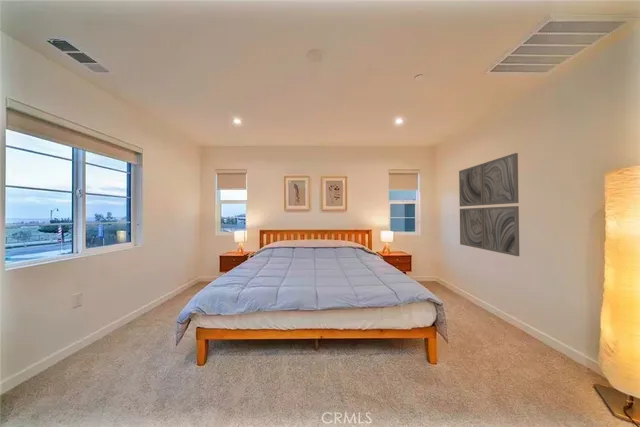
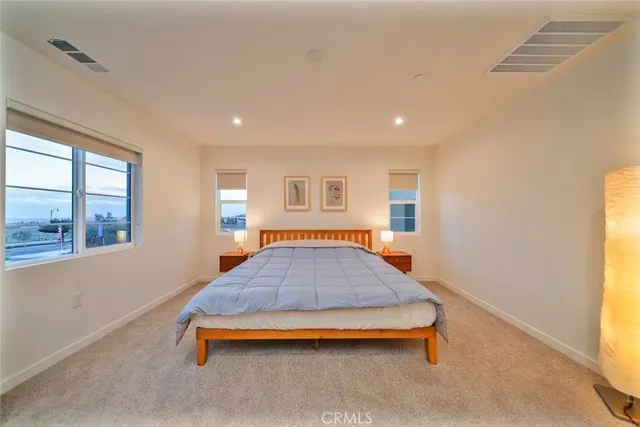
- wall art [458,152,520,257]
